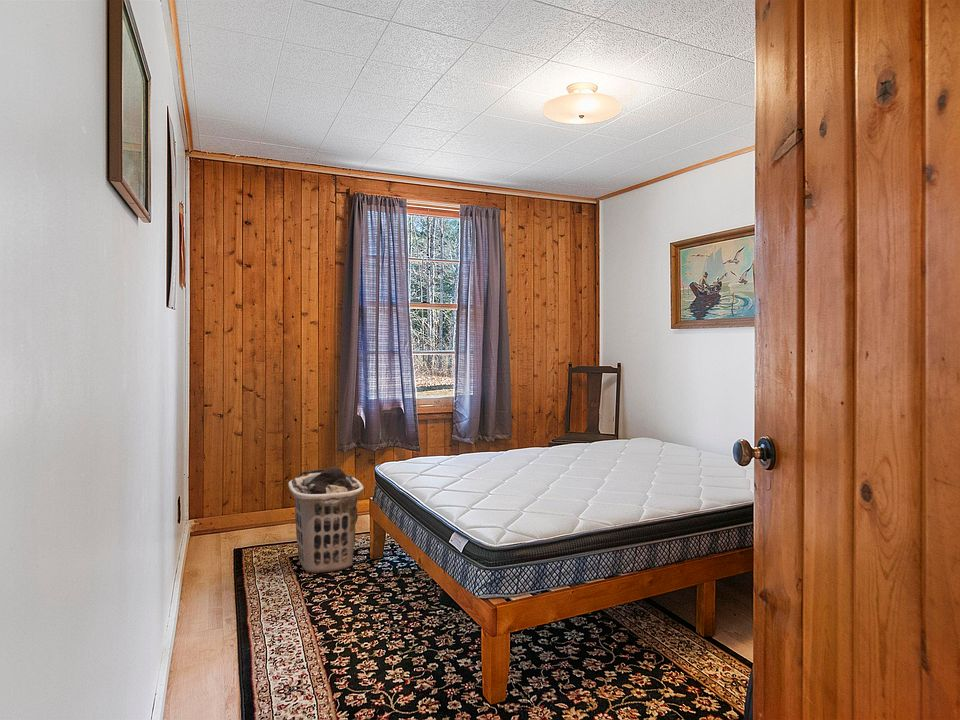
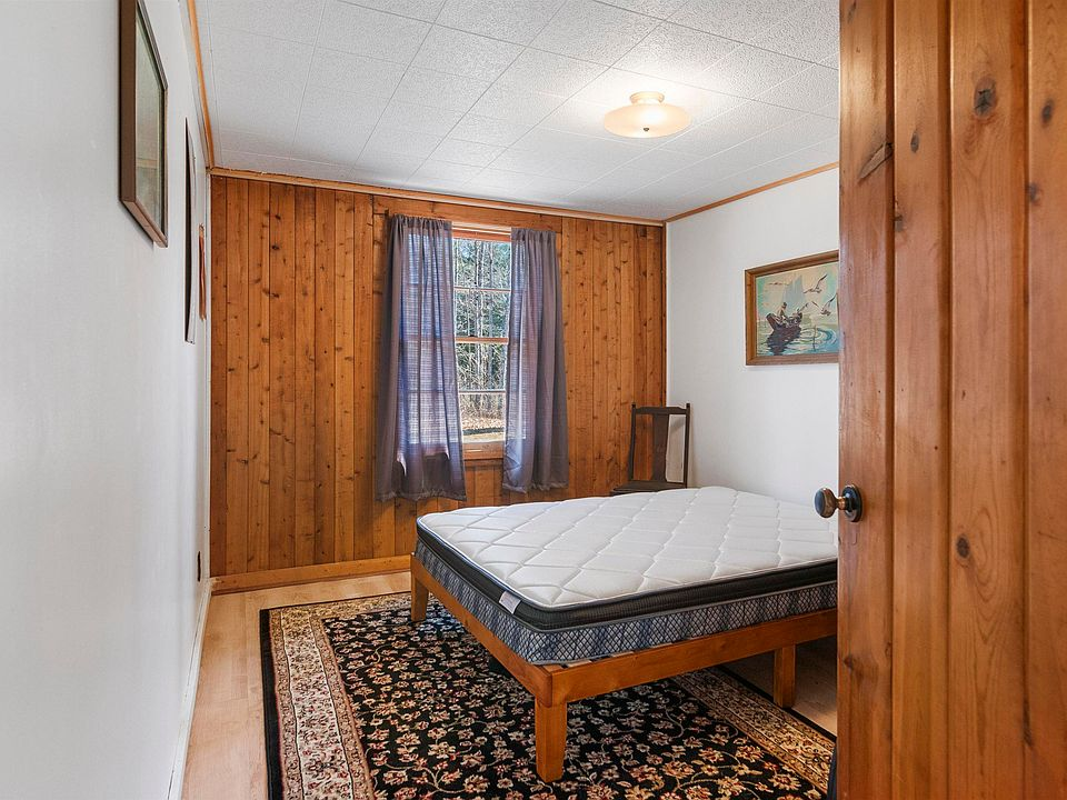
- clothes hamper [287,466,365,574]
